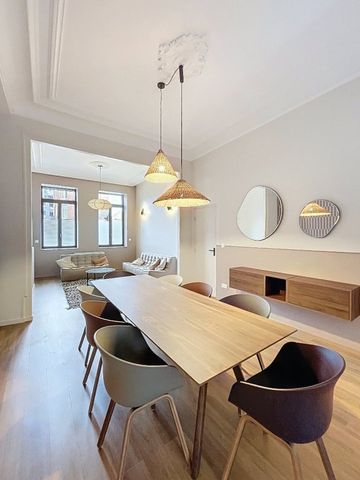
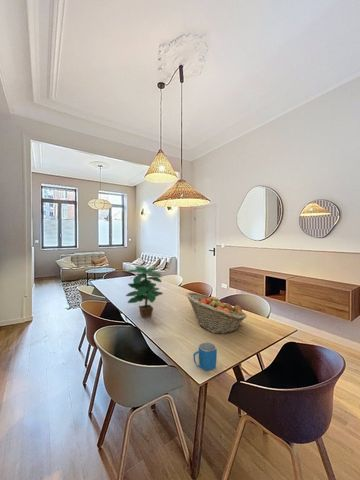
+ mug [192,341,218,371]
+ fruit basket [185,291,248,335]
+ potted plant [125,265,164,319]
